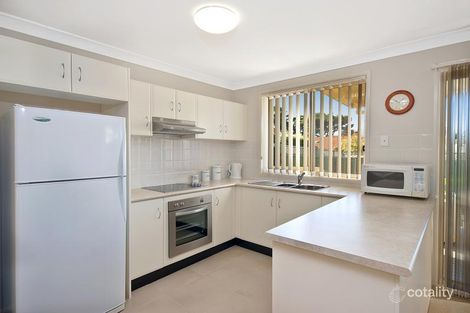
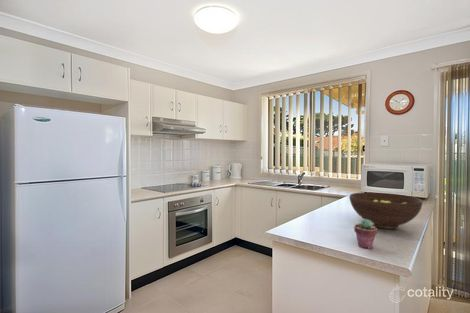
+ fruit bowl [348,191,424,230]
+ potted succulent [353,219,378,250]
